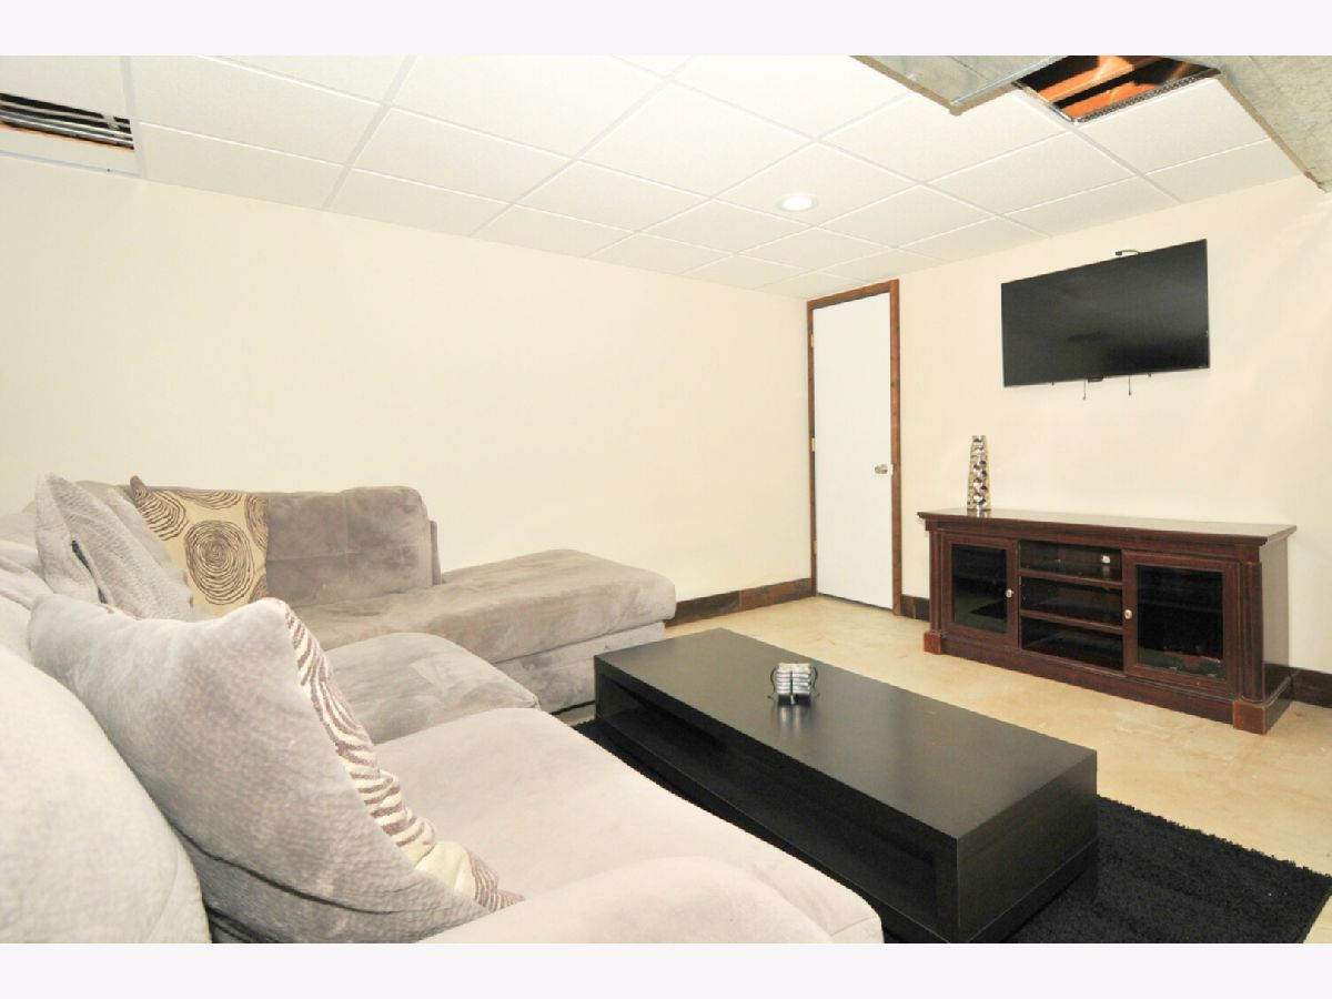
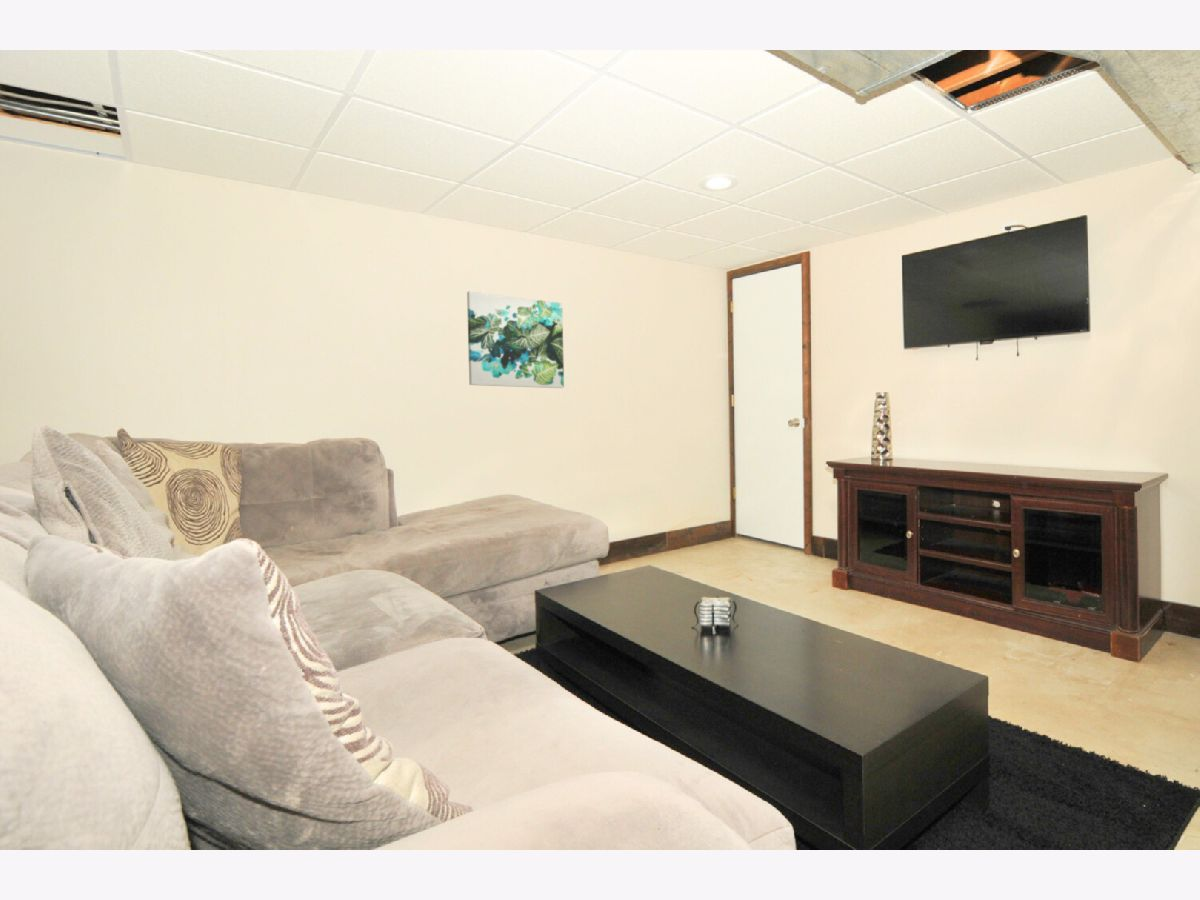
+ wall art [466,290,565,389]
